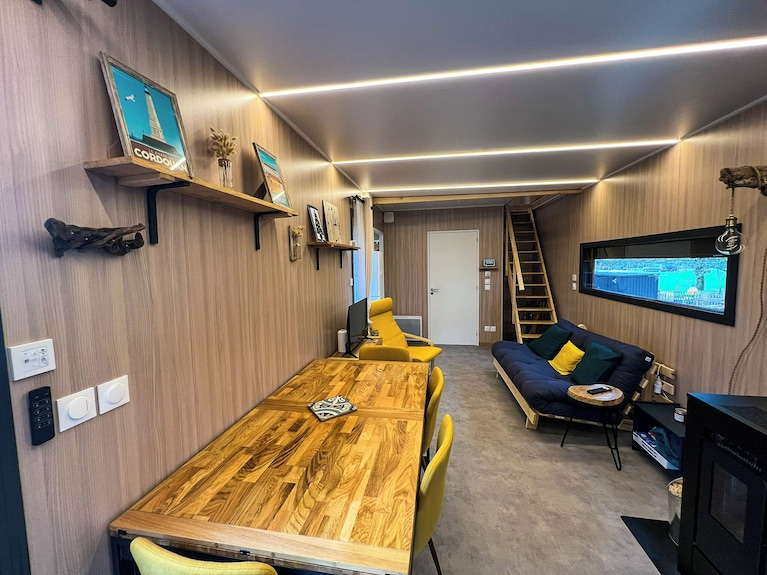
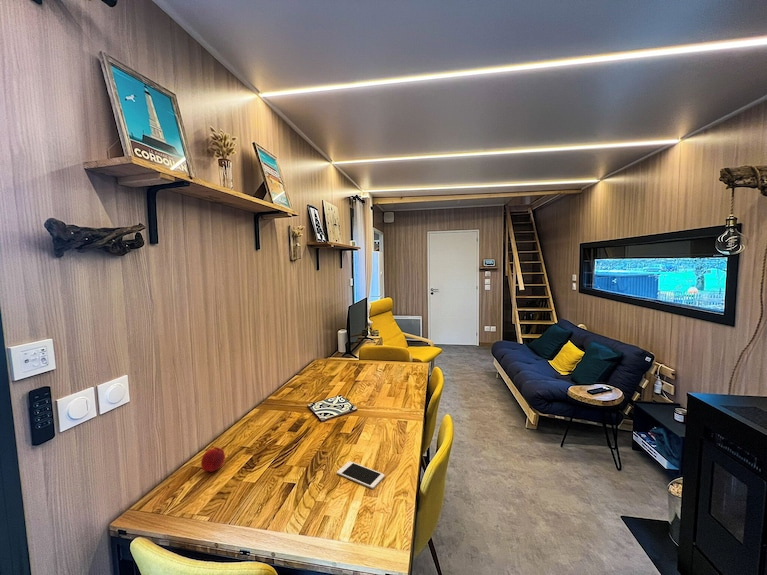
+ peach [200,446,226,473]
+ cell phone [336,460,386,490]
